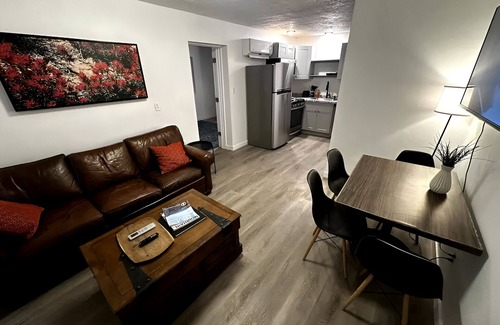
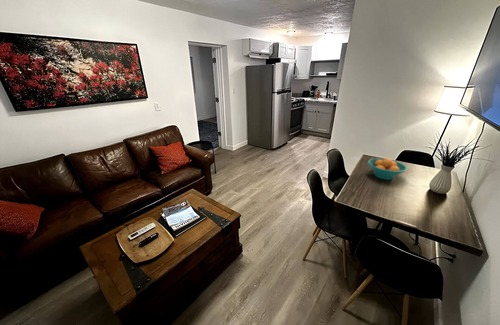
+ fruit bowl [367,157,409,181]
